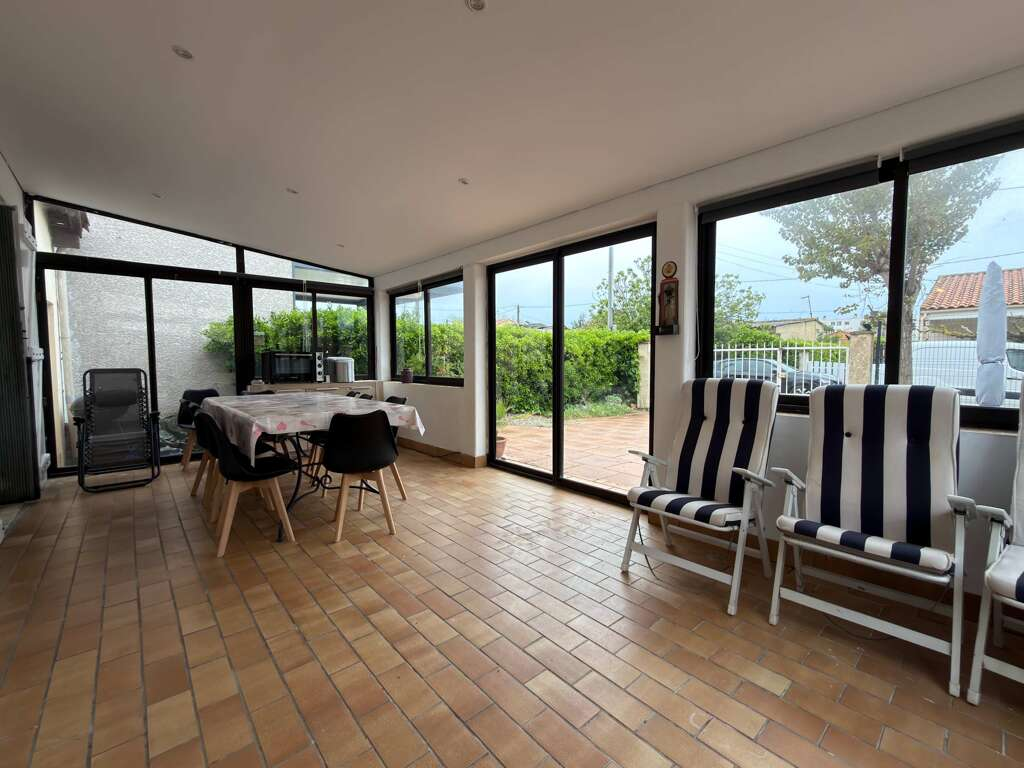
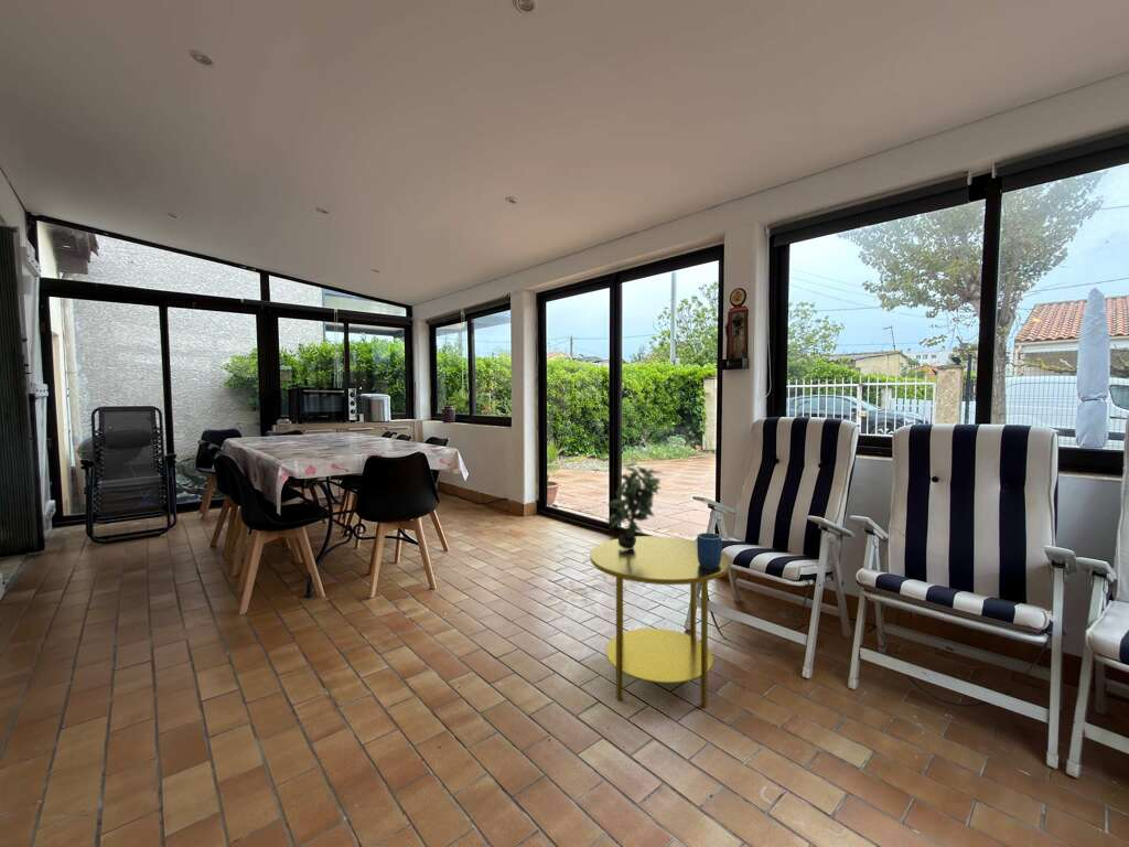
+ potted plant [606,462,663,549]
+ mug [696,532,723,568]
+ side table [589,535,732,708]
